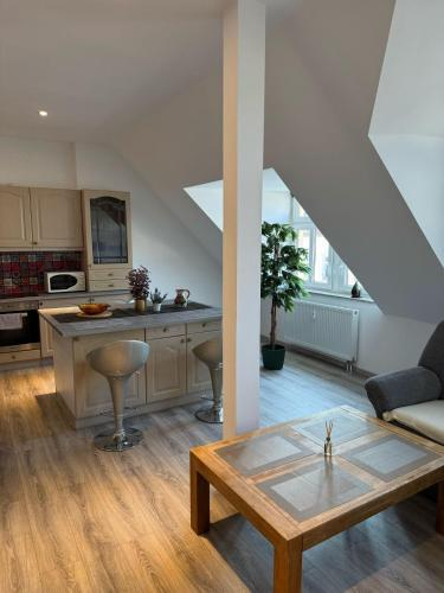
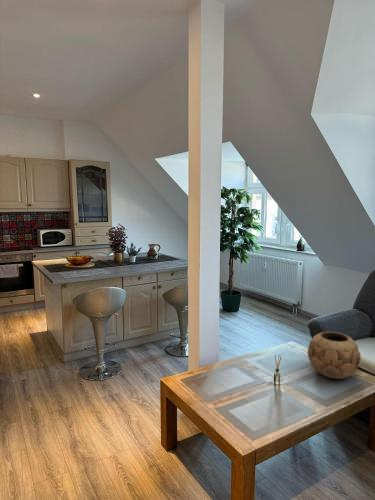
+ decorative bowl [307,331,362,380]
